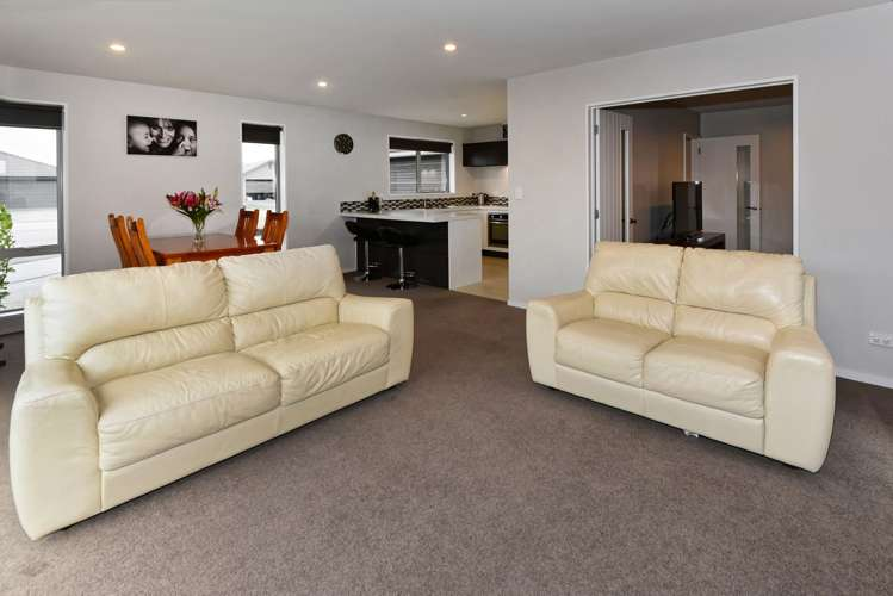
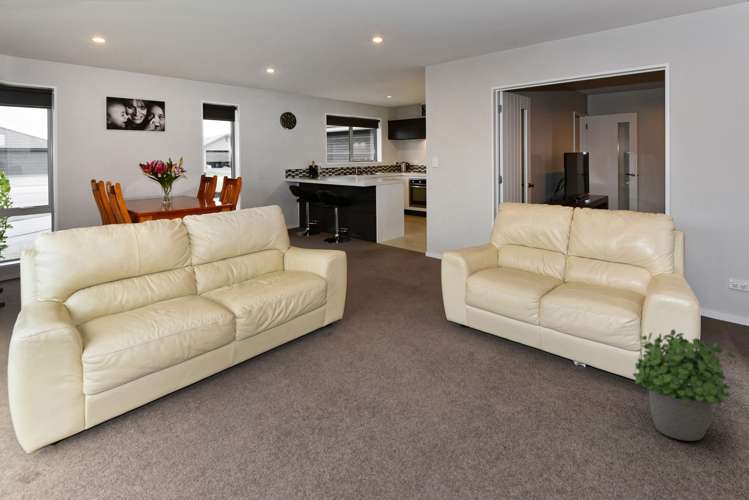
+ potted plant [632,328,736,442]
